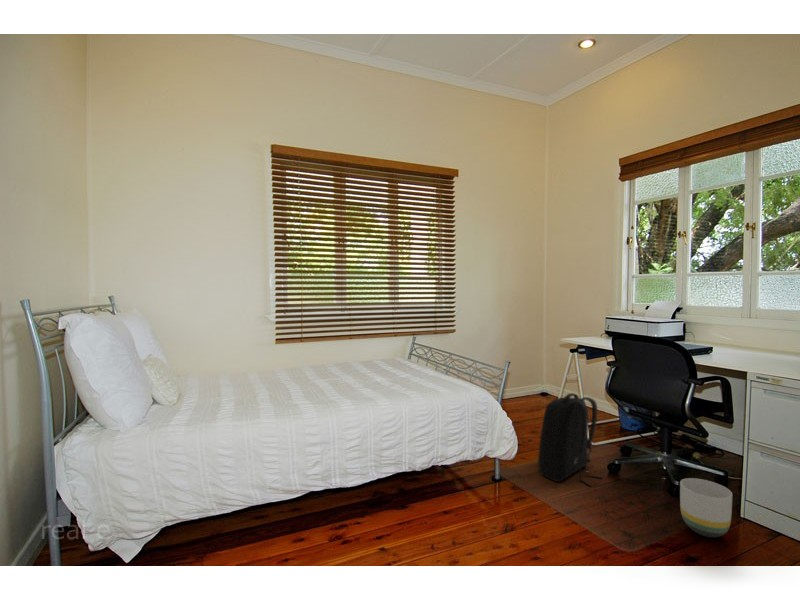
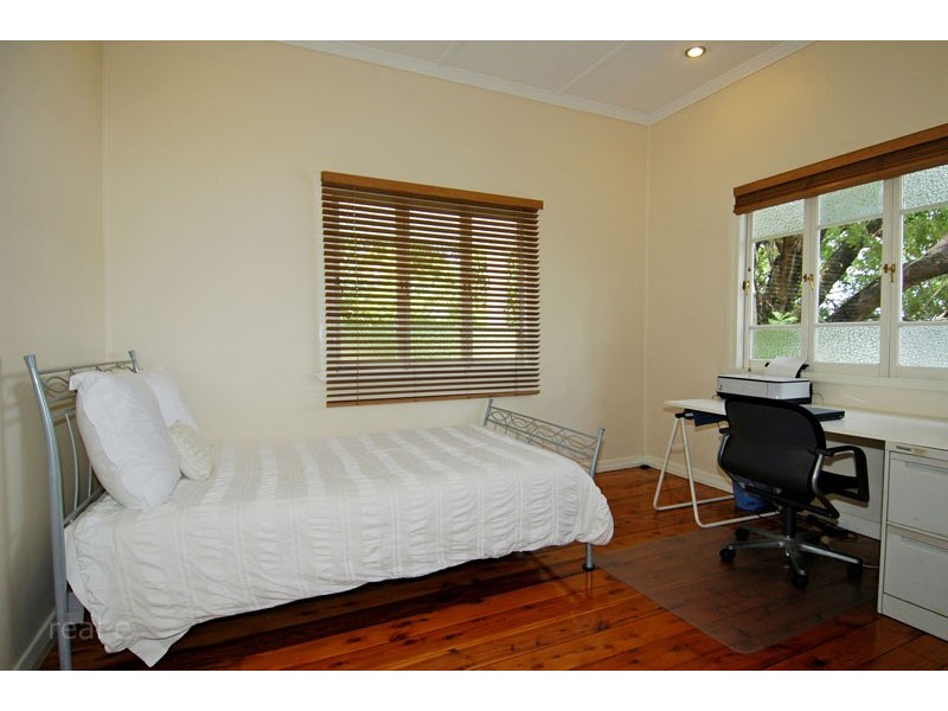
- backpack [537,392,603,488]
- planter [679,477,733,538]
